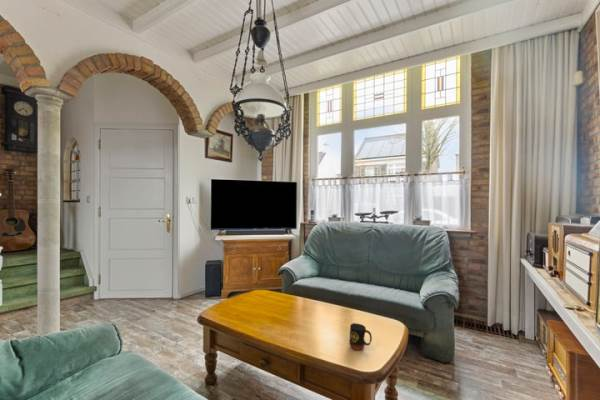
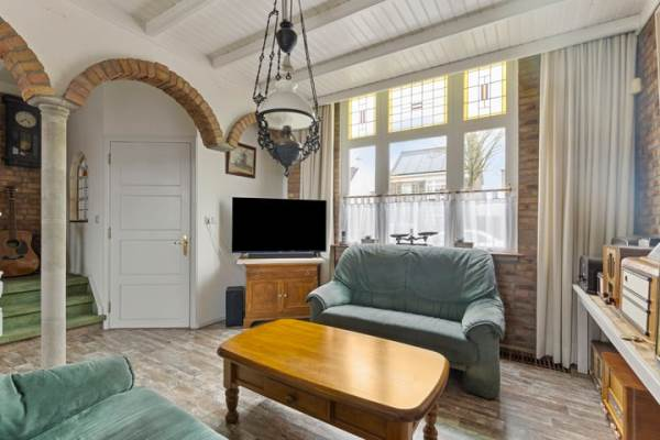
- mug [348,322,373,351]
